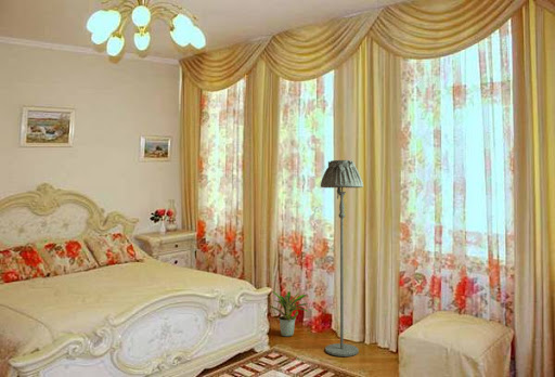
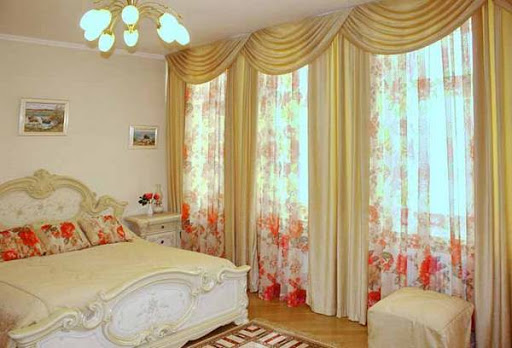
- potted plant [267,290,309,338]
- floor lamp [320,159,364,358]
